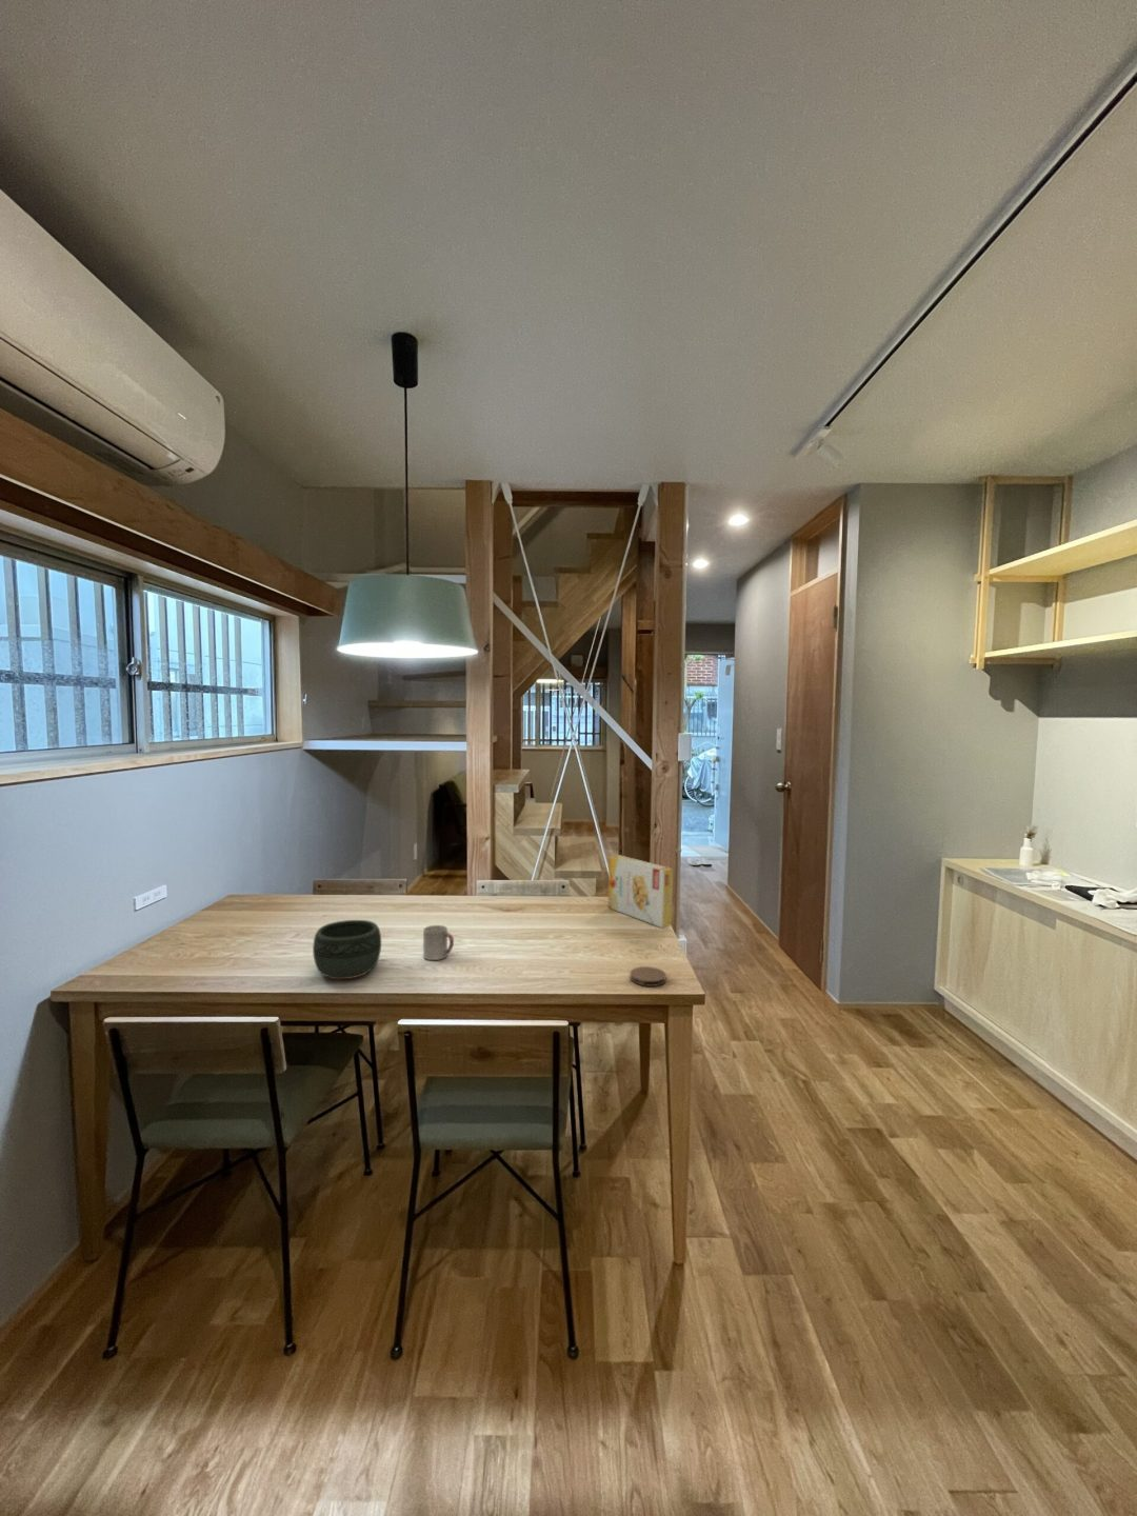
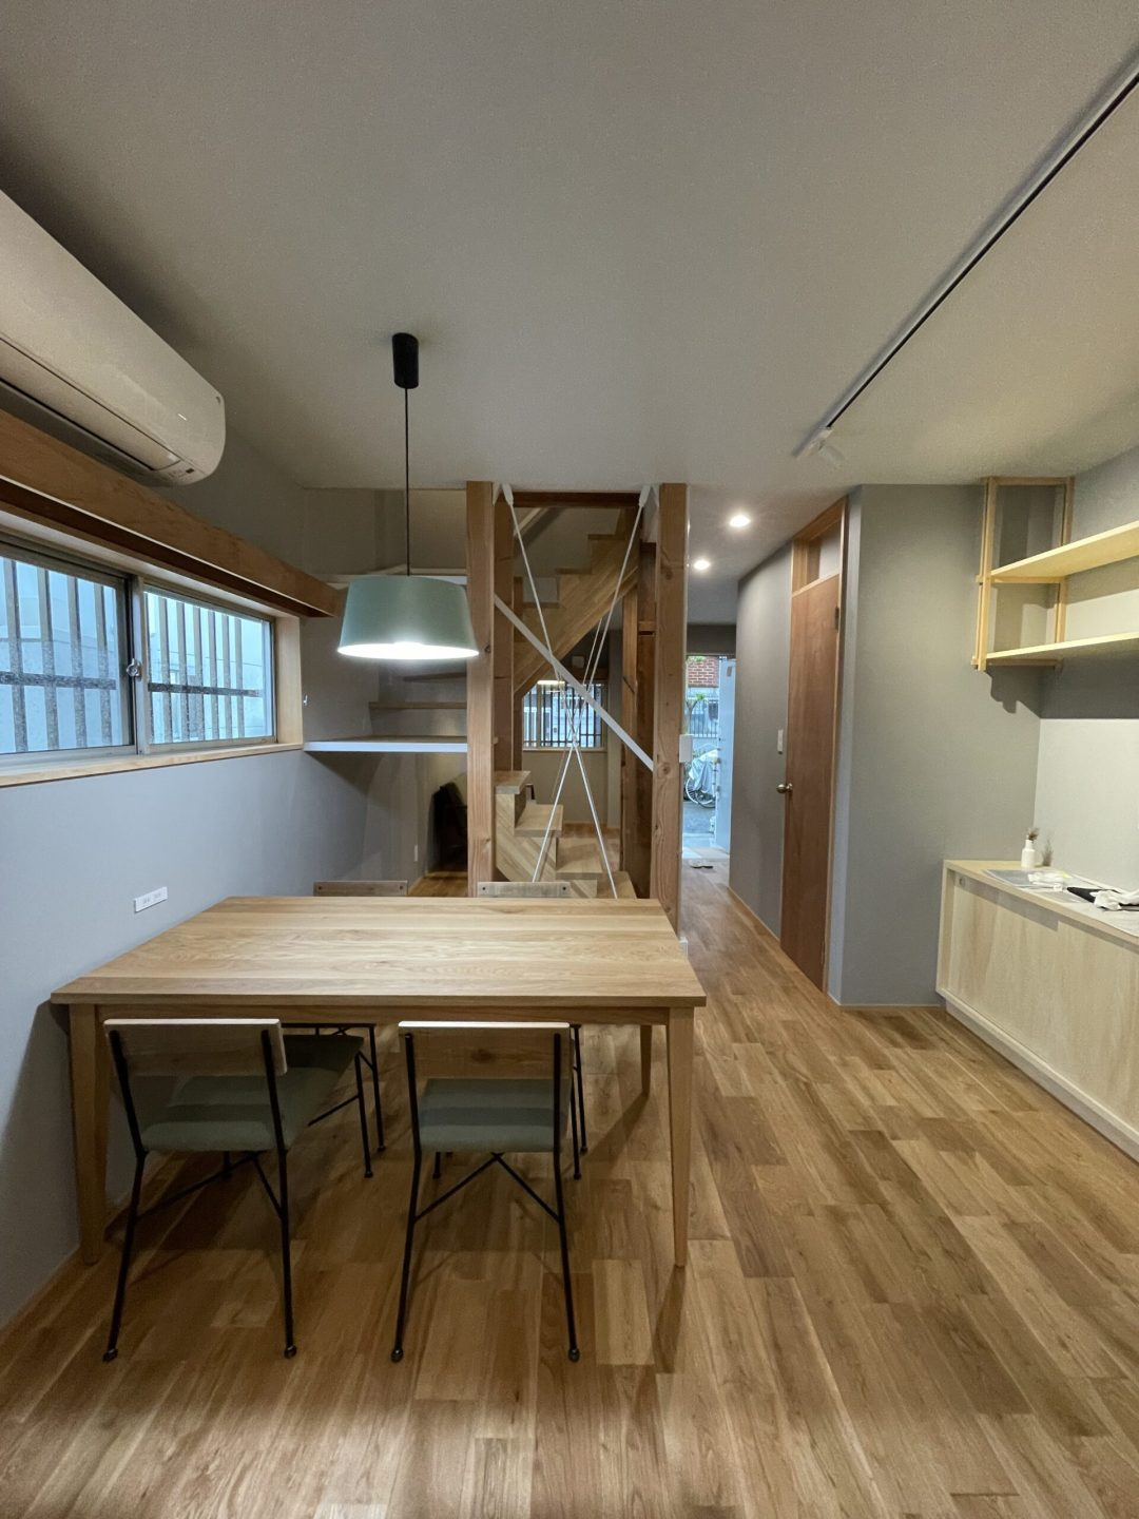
- cup [422,924,455,961]
- coaster [628,966,668,987]
- bowl [312,919,382,980]
- cereal box [608,853,674,929]
